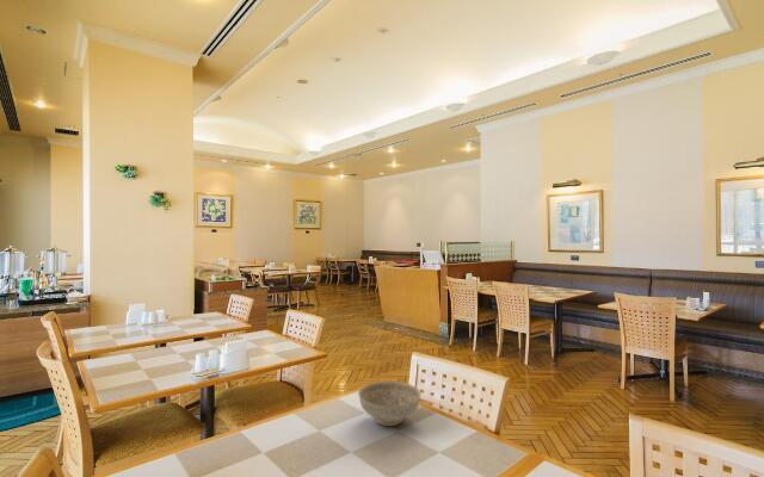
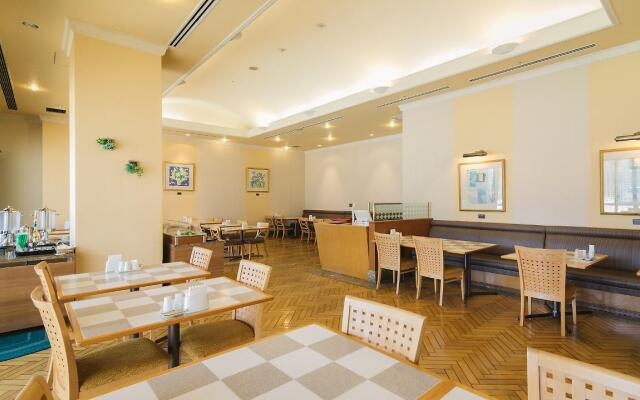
- decorative bowl [357,380,423,427]
